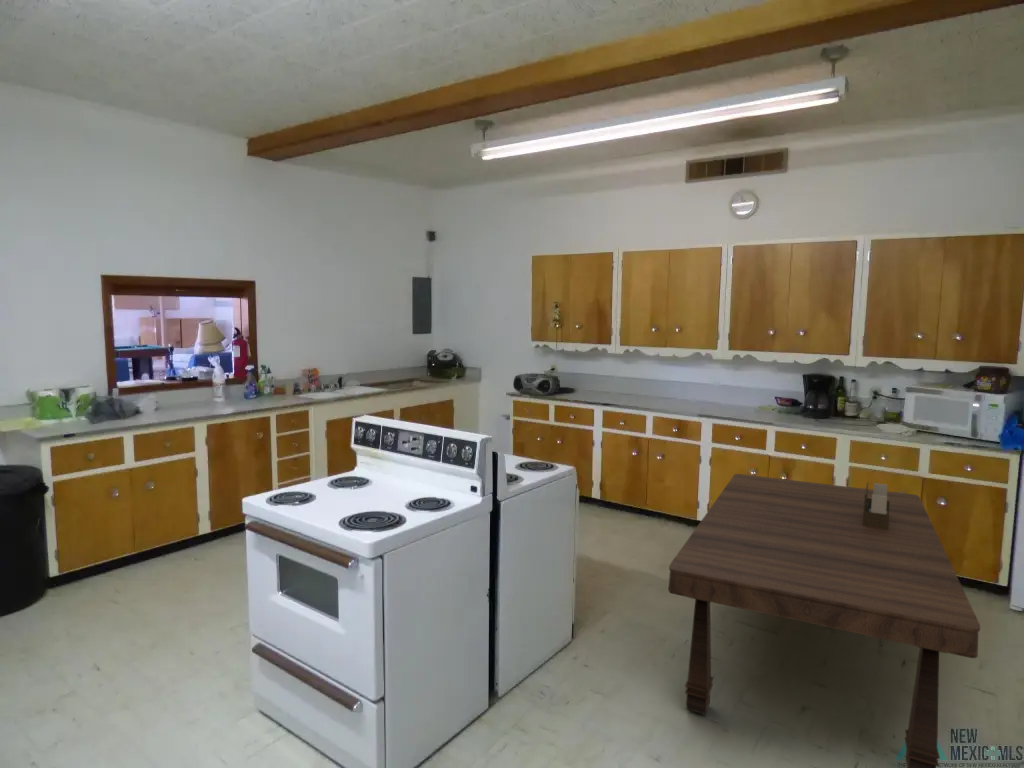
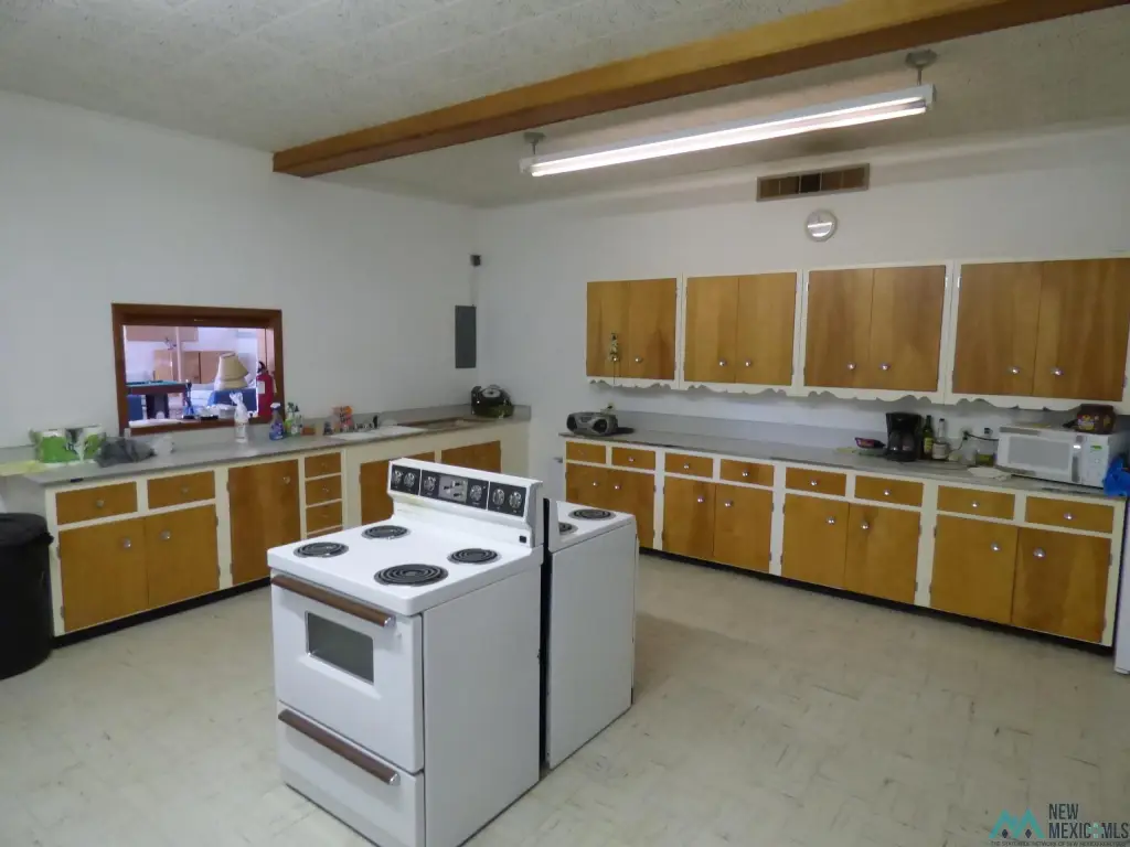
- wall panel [863,481,890,530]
- dining table [667,473,981,768]
